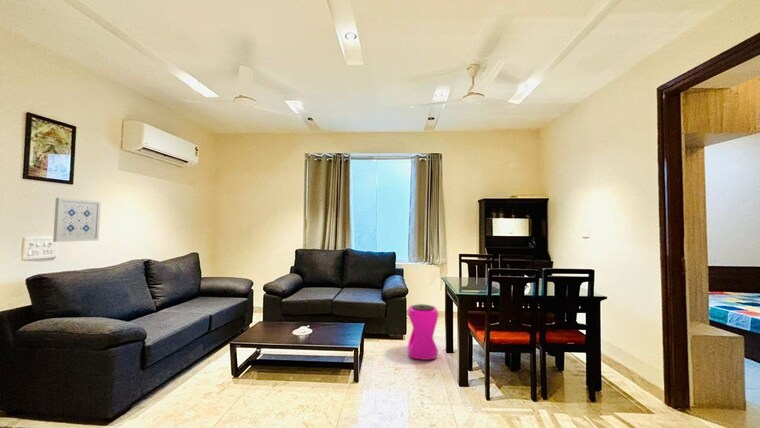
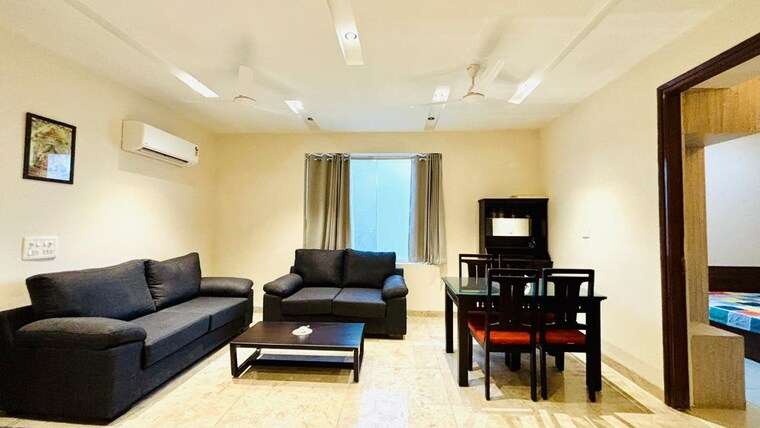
- stool [406,303,440,361]
- wall art [52,197,102,243]
